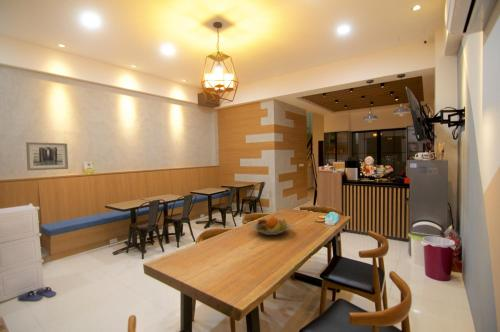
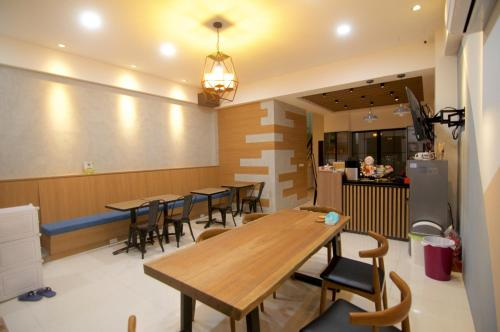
- wall art [25,141,69,171]
- fruit bowl [251,216,292,236]
